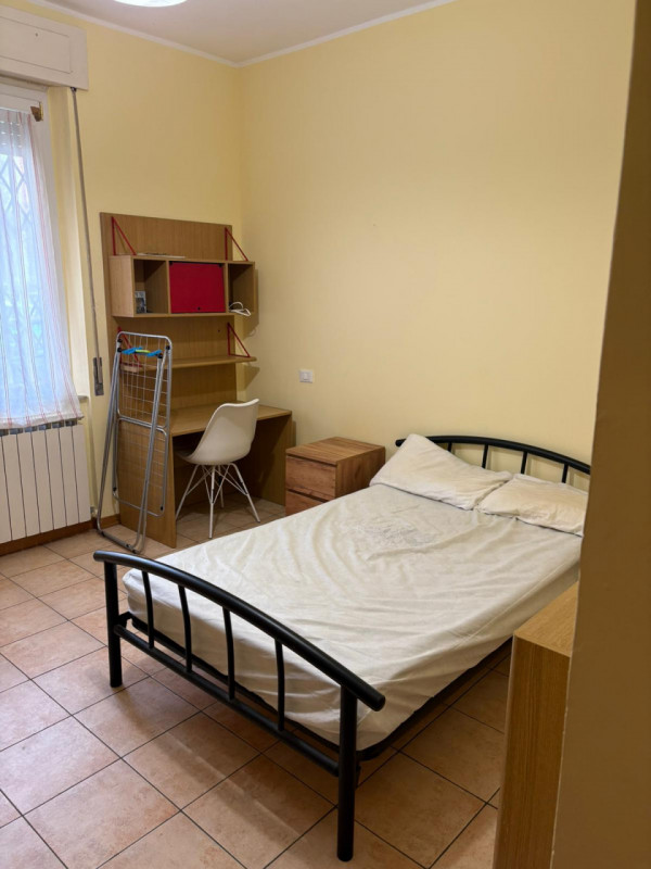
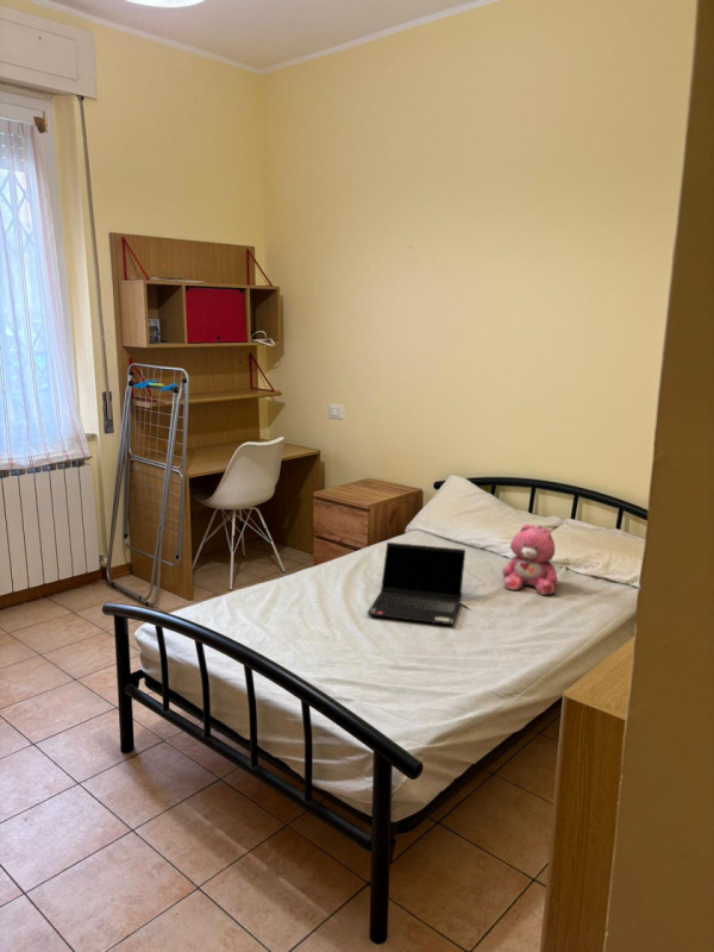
+ teddy bear [501,524,559,596]
+ laptop computer [365,541,466,626]
